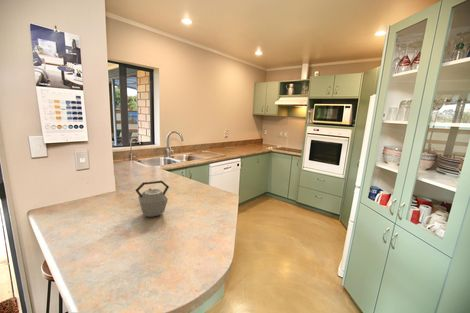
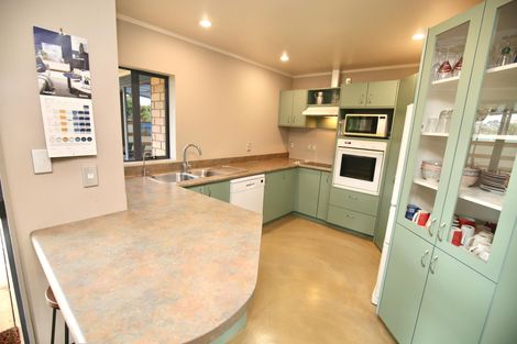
- kettle [134,179,170,218]
